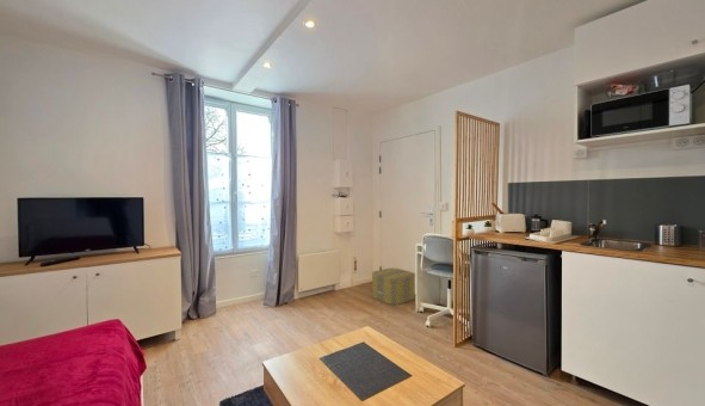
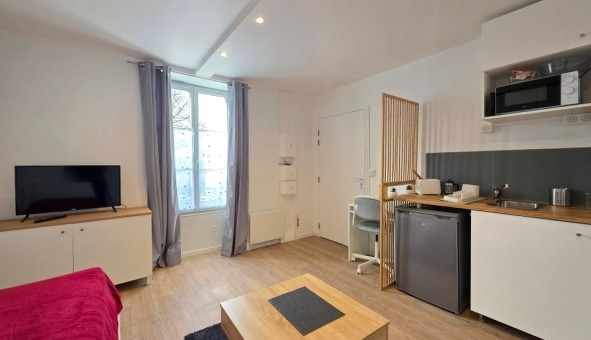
- storage box [371,267,416,306]
